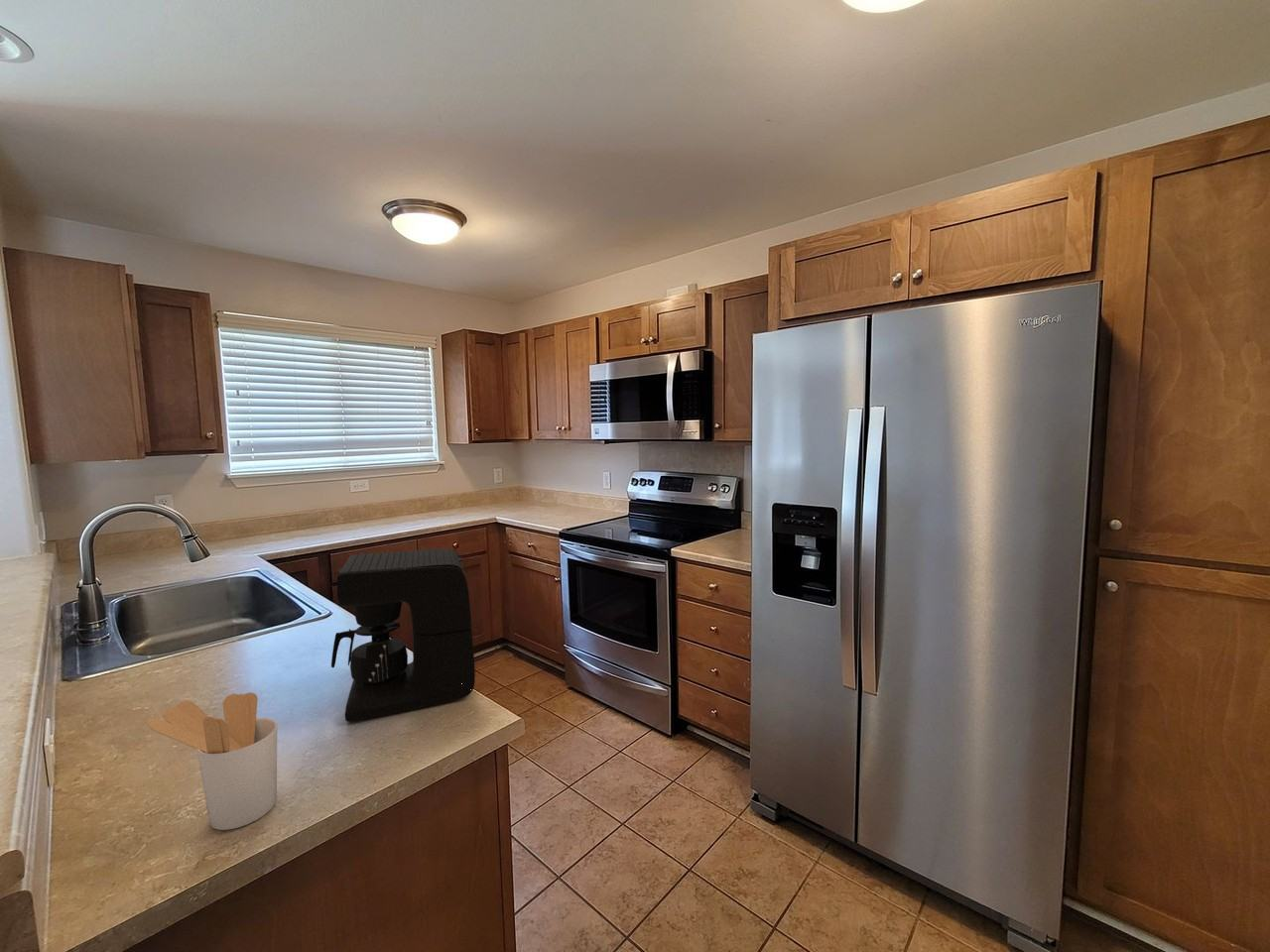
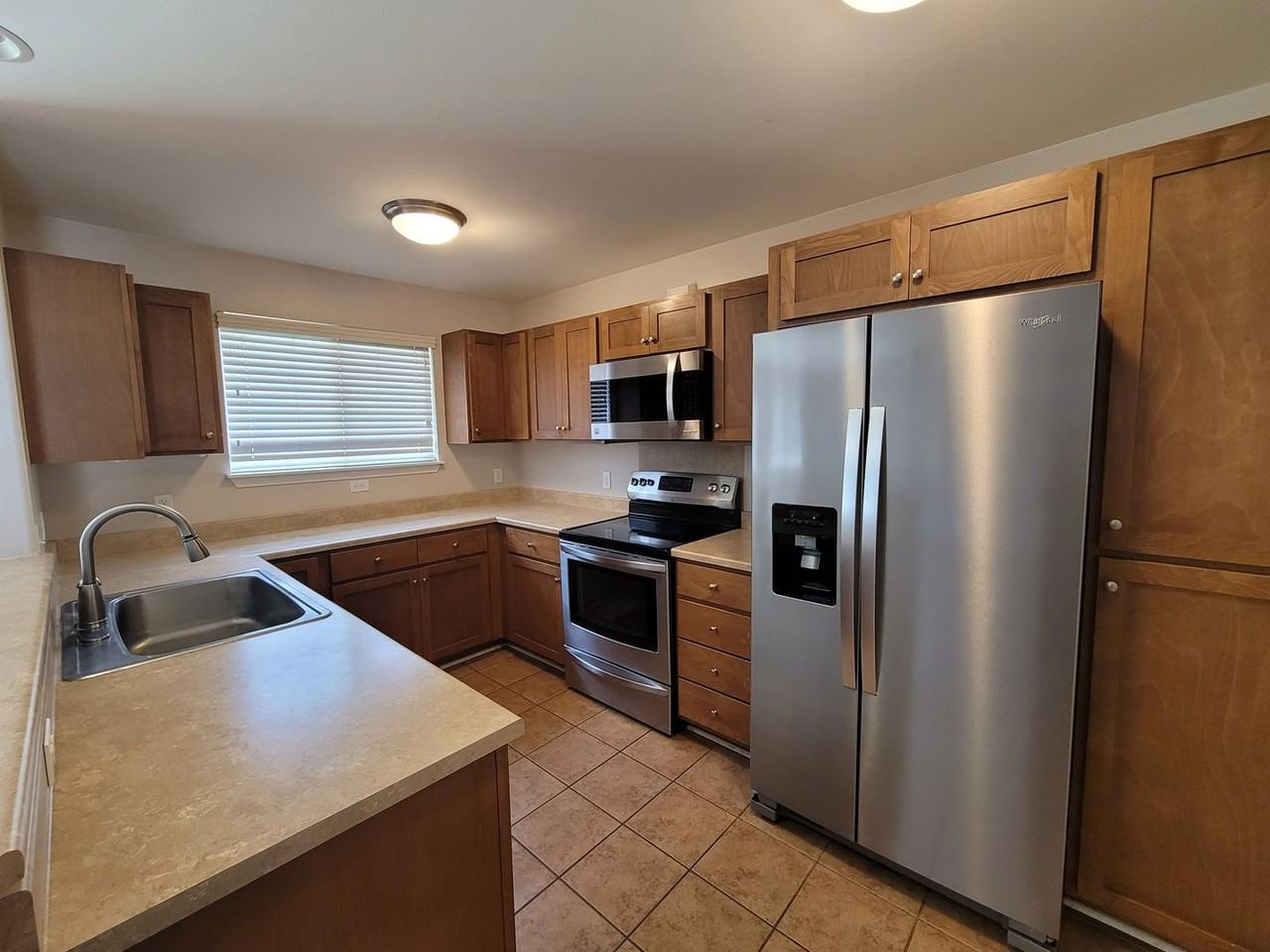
- utensil holder [147,691,278,831]
- coffee maker [330,547,476,722]
